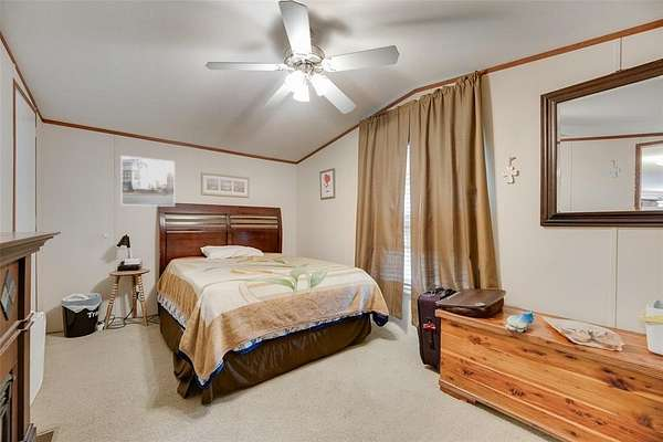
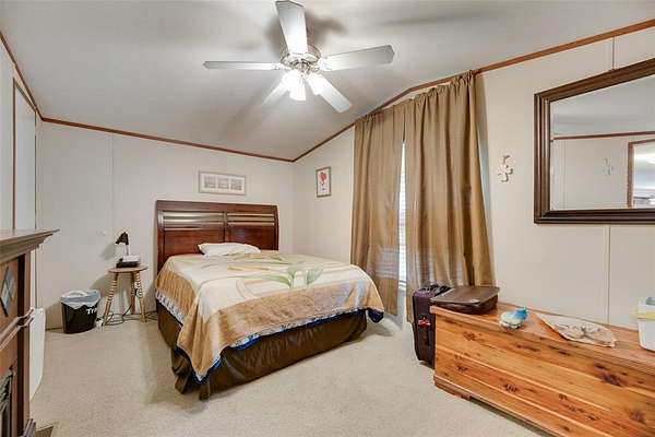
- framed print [120,155,176,208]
